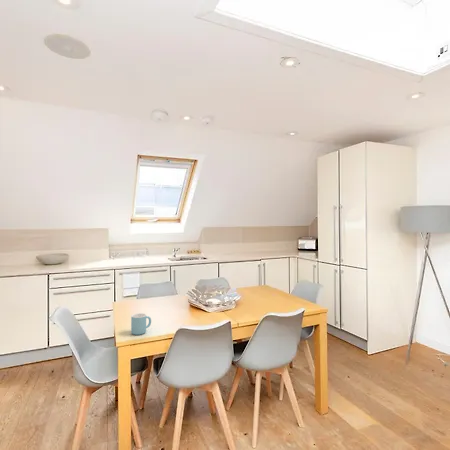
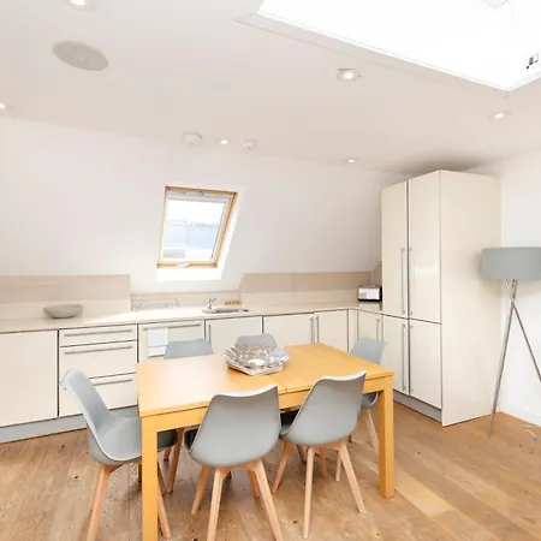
- mug [130,312,152,336]
